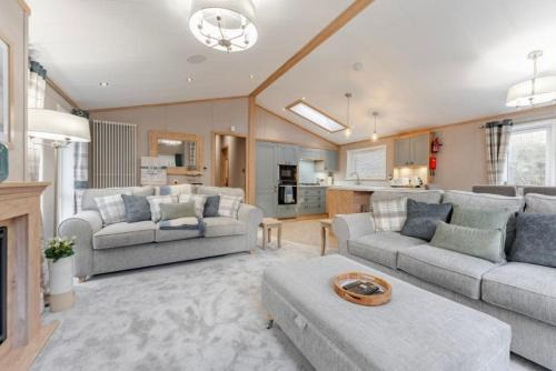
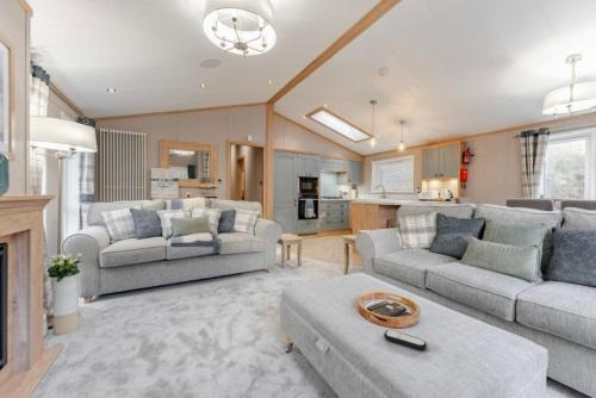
+ remote control [383,328,428,352]
